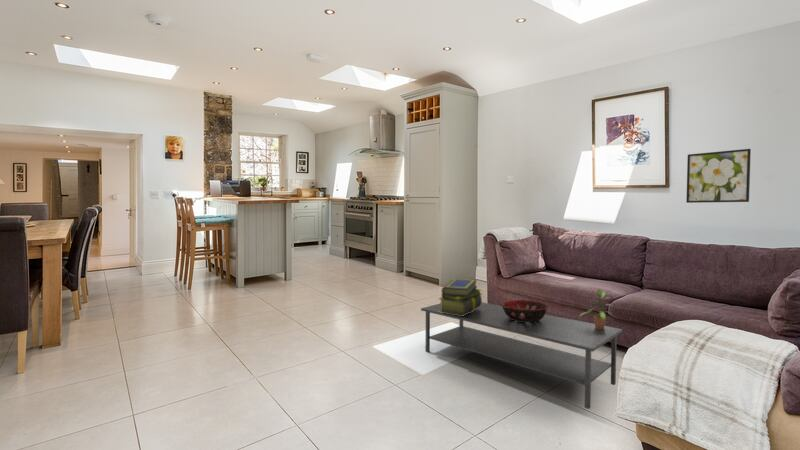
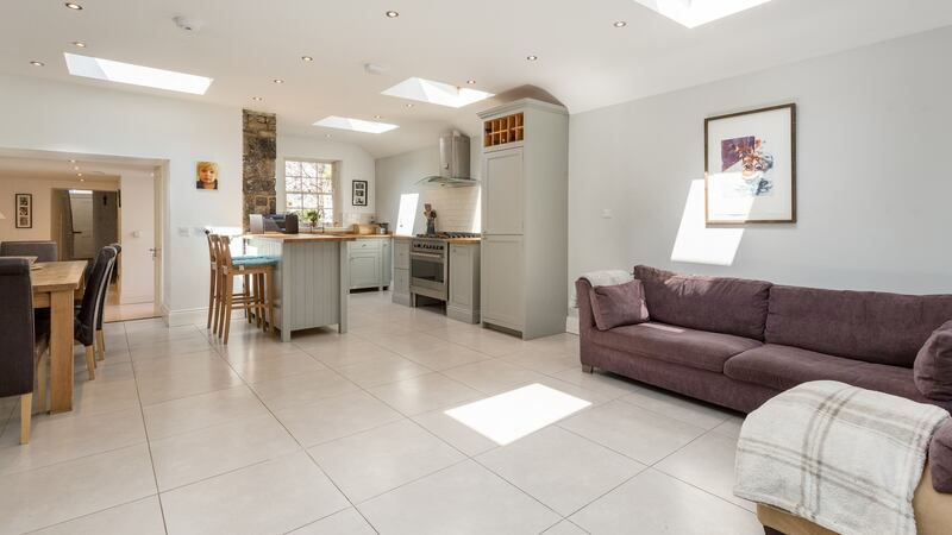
- decorative bowl [500,299,550,322]
- stack of books [438,278,483,316]
- coffee table [420,301,623,410]
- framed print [685,148,752,204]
- potted plant [577,288,614,329]
